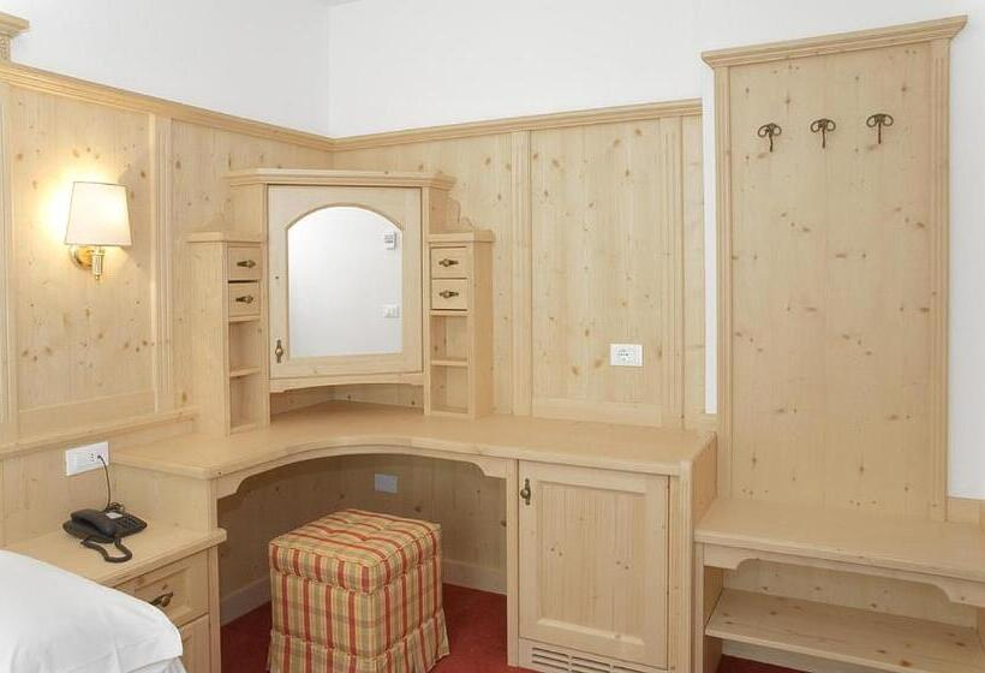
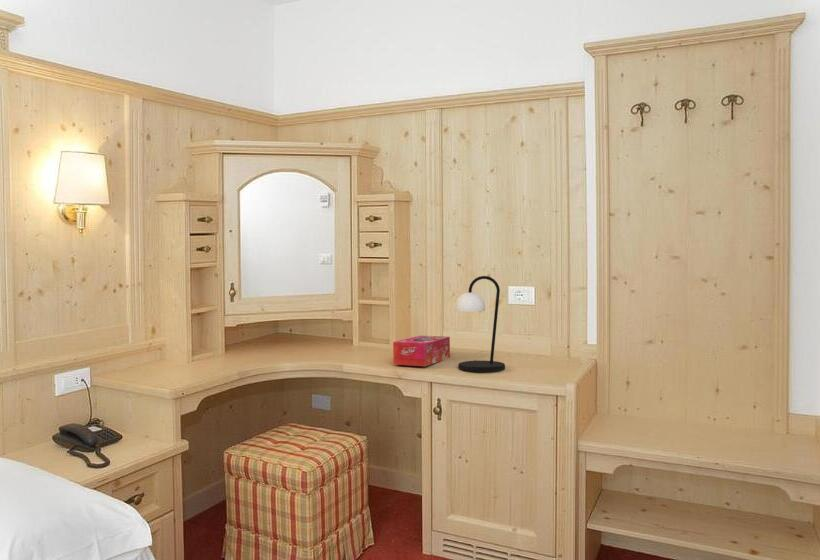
+ tissue box [392,335,451,367]
+ table lamp [454,275,506,373]
